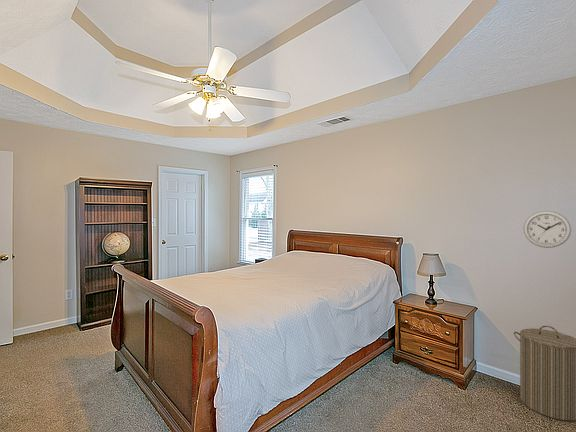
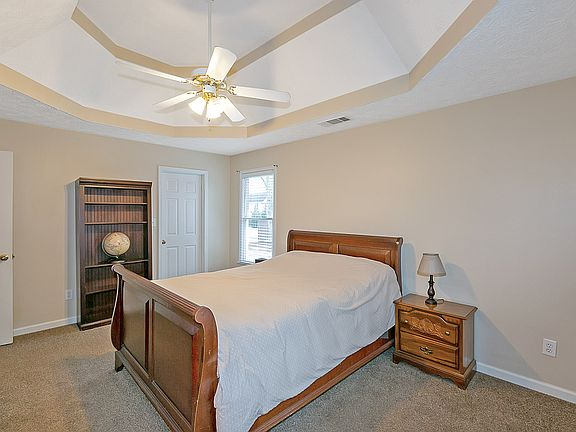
- laundry hamper [513,325,576,422]
- wall clock [522,210,572,249]
